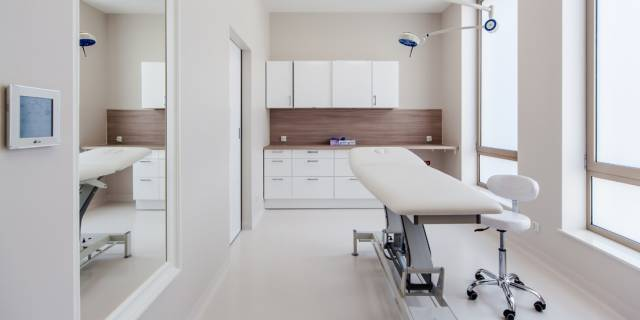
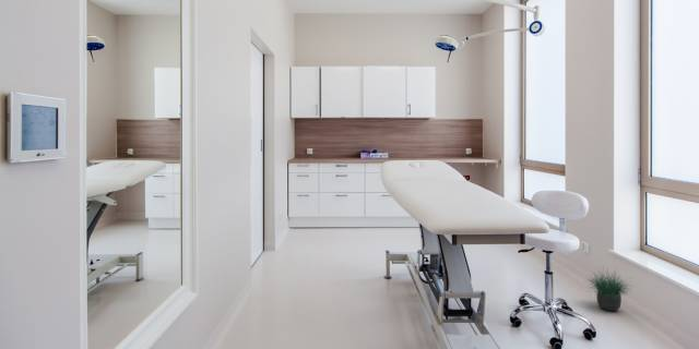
+ potted plant [583,266,632,312]
